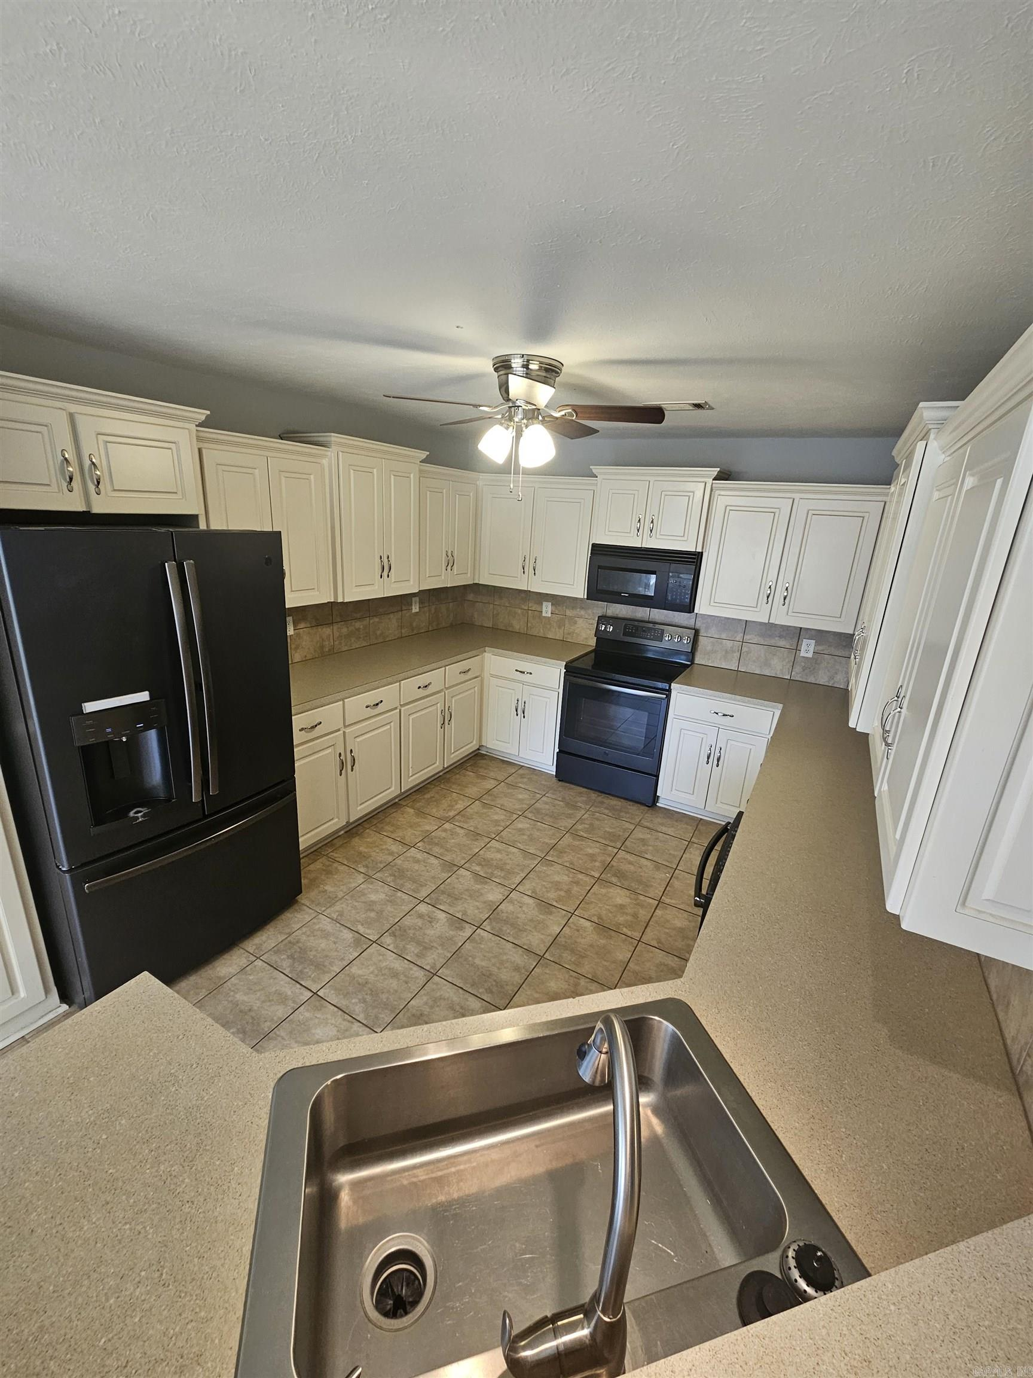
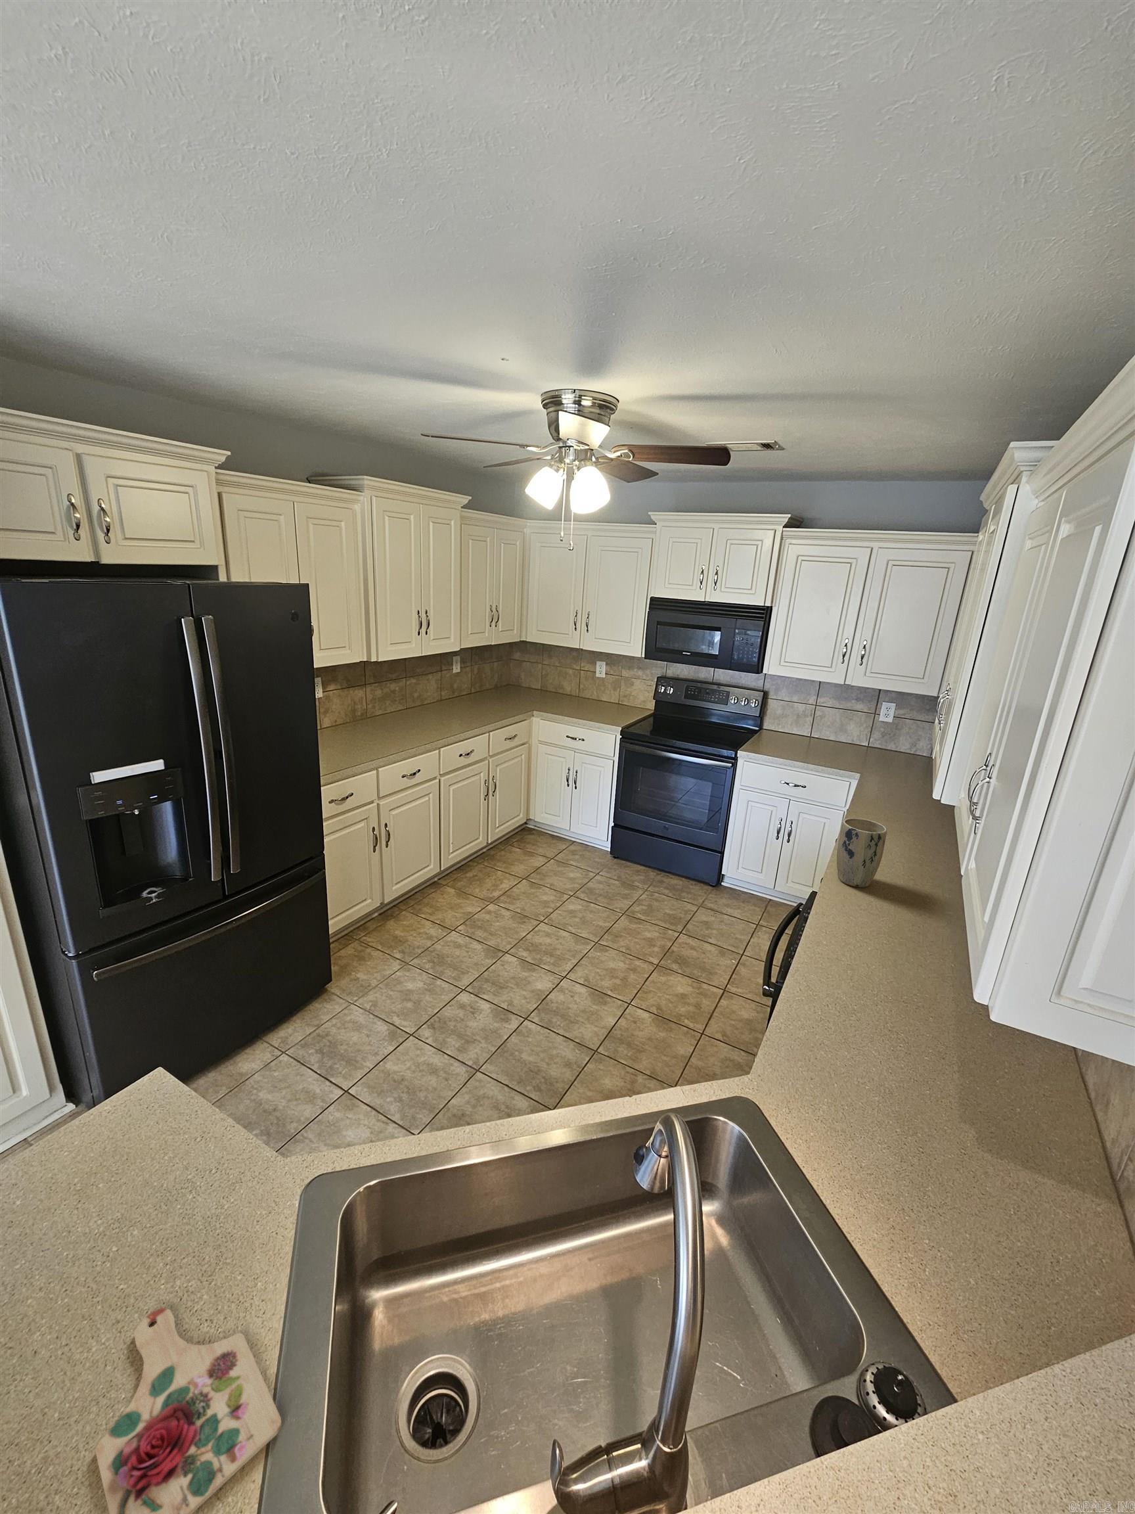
+ cutting board [94,1307,281,1514]
+ plant pot [836,818,887,888]
